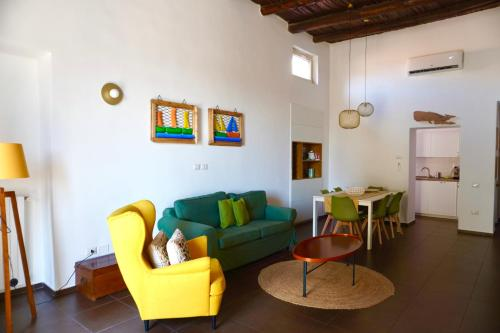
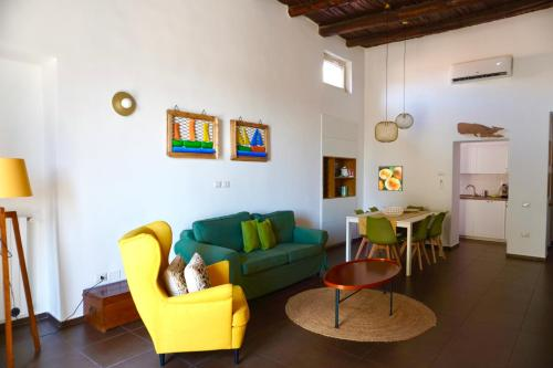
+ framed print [377,165,404,192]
